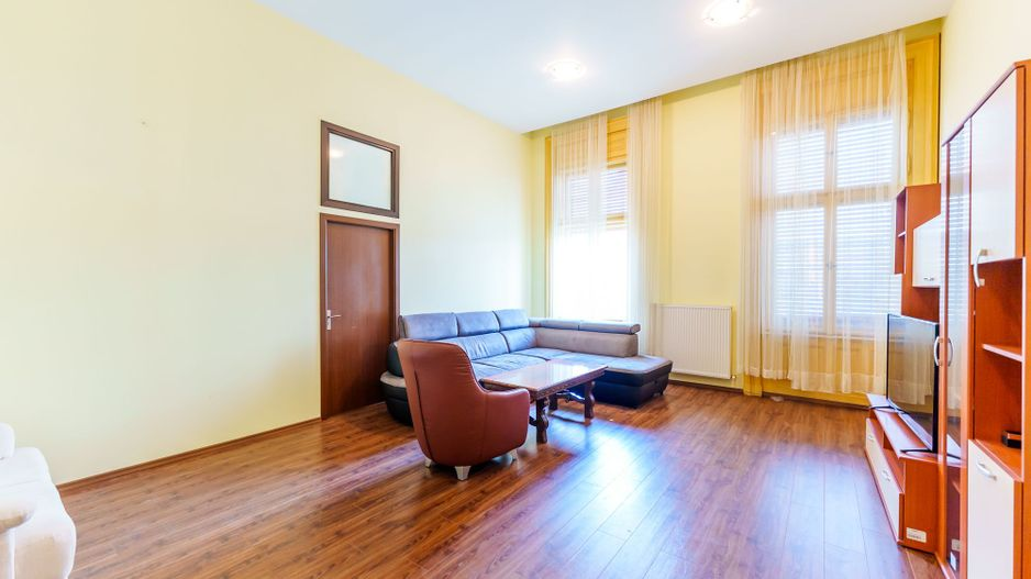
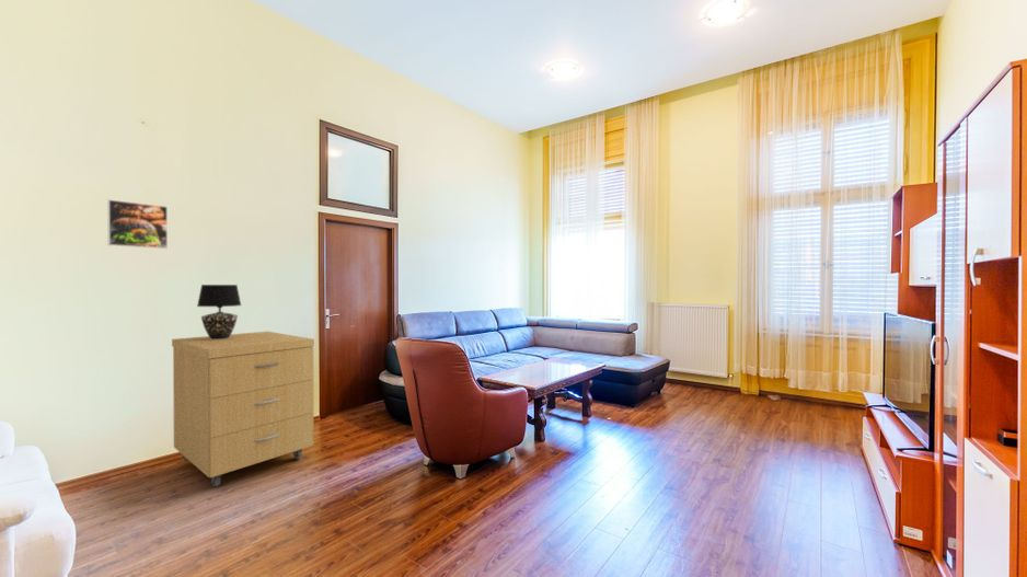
+ table lamp [196,284,242,339]
+ storage cabinet [171,331,315,488]
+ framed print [106,198,169,250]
